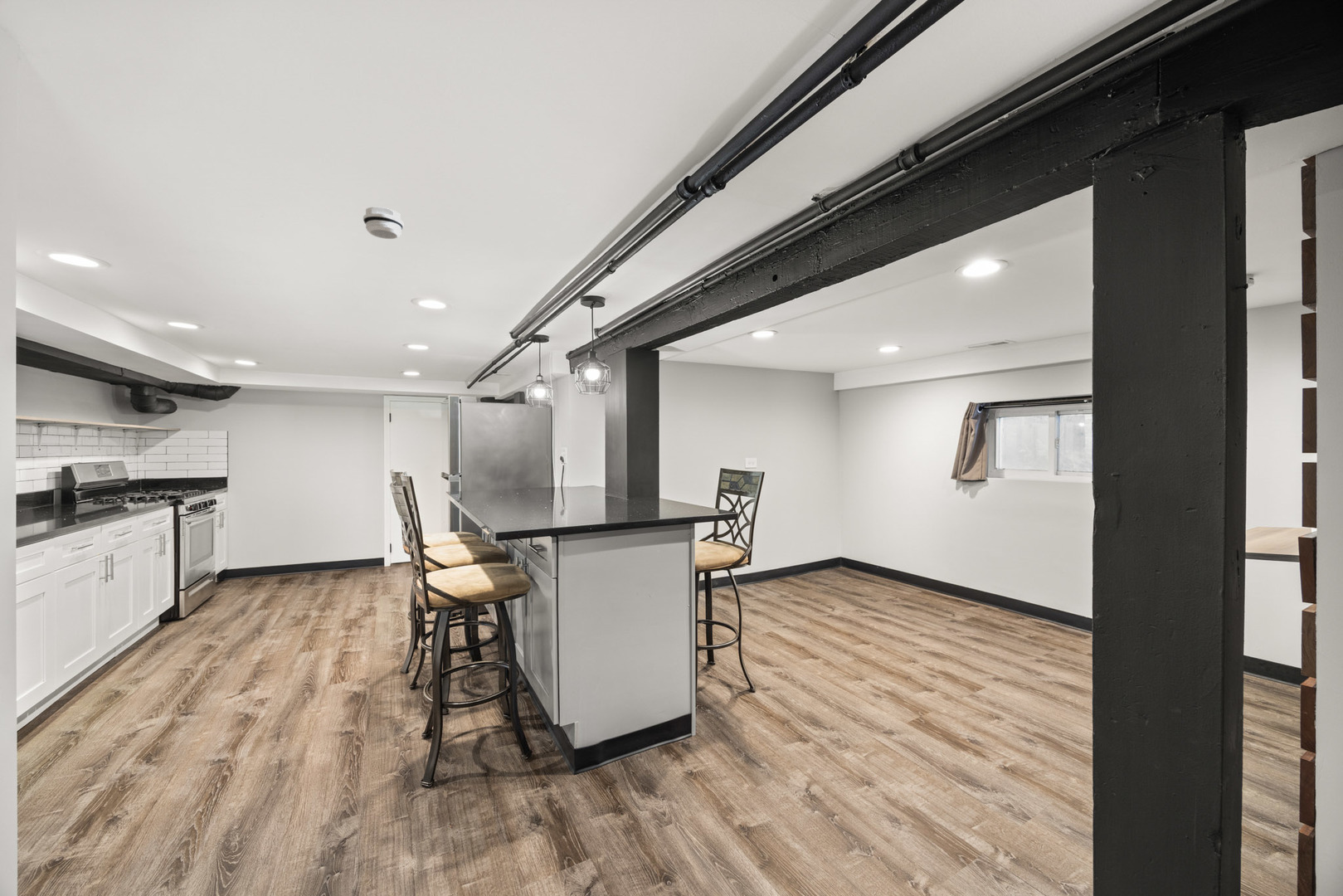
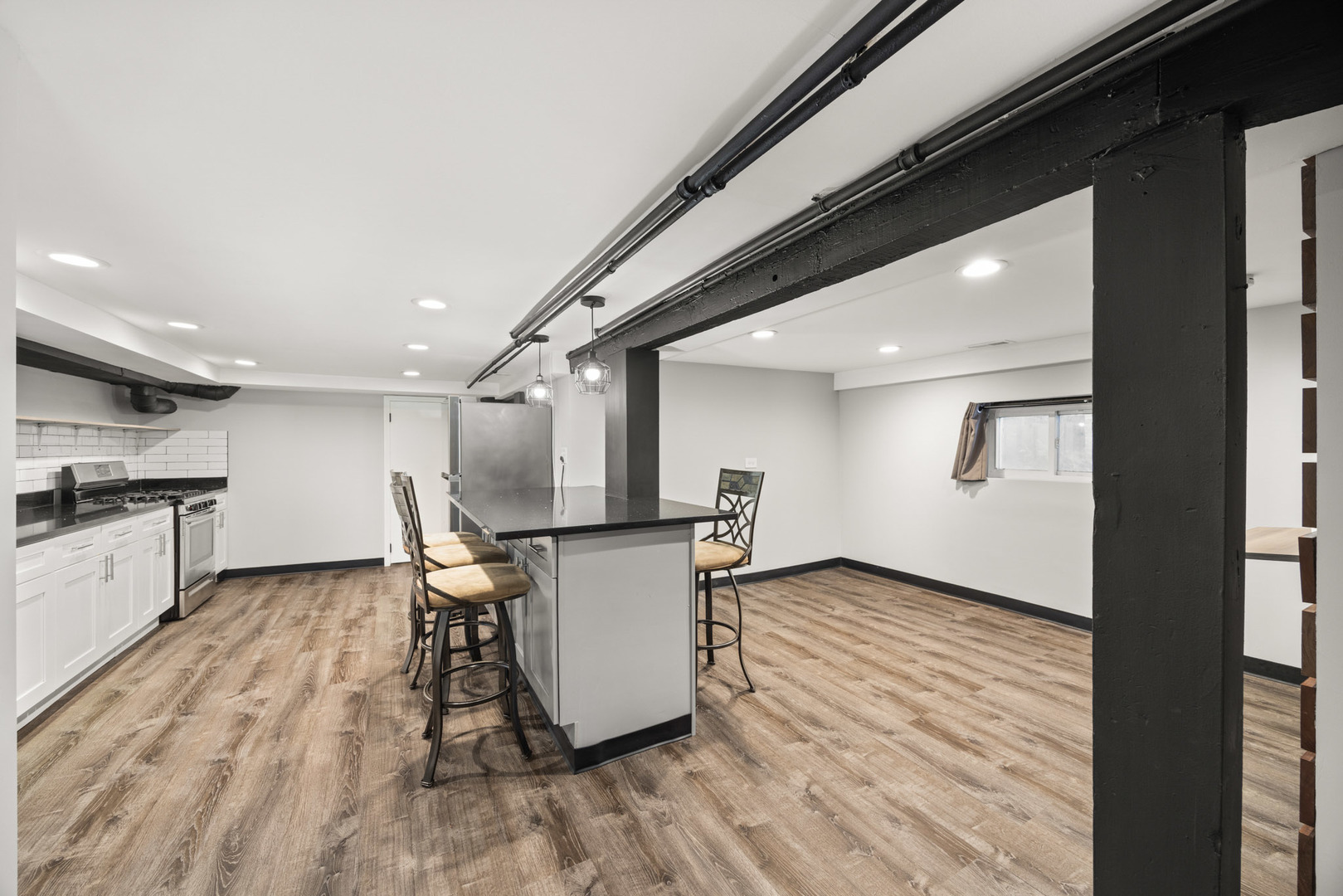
- smoke detector [363,207,404,240]
